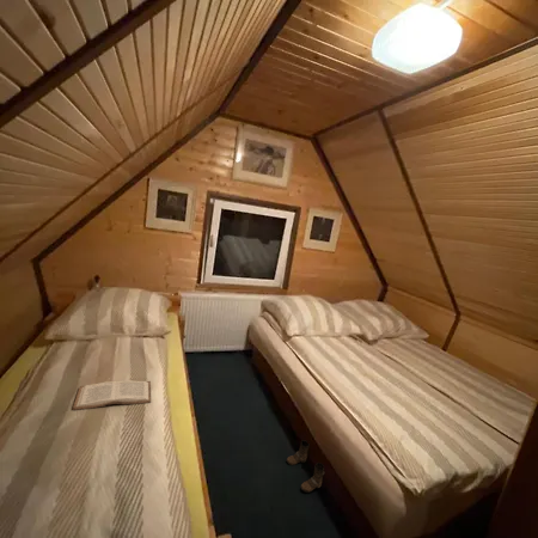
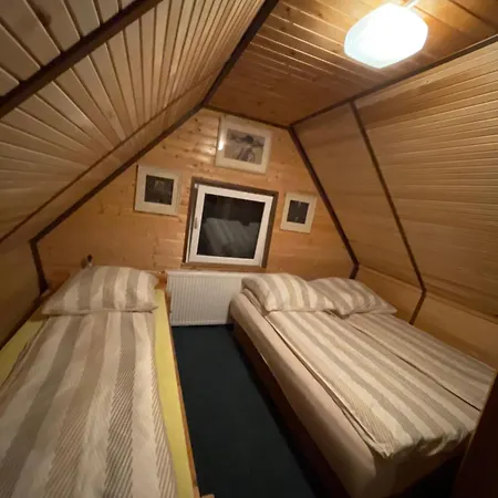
- book [72,379,152,411]
- boots [286,439,325,494]
